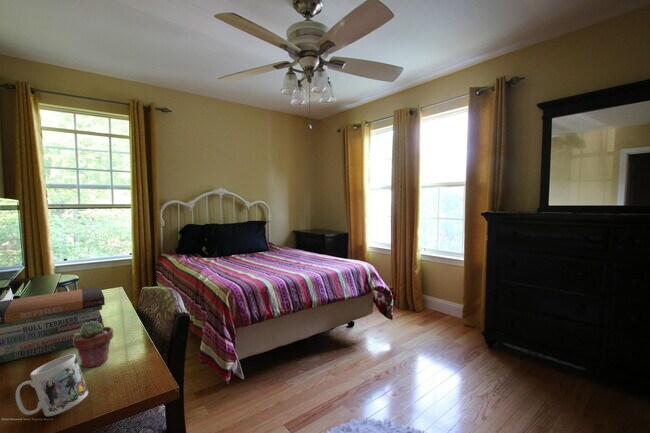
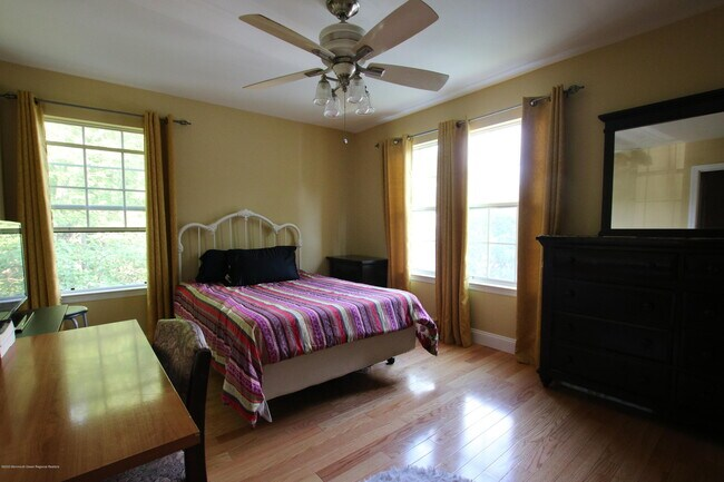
- mug [15,353,94,417]
- potted succulent [73,321,114,368]
- book stack [0,286,106,364]
